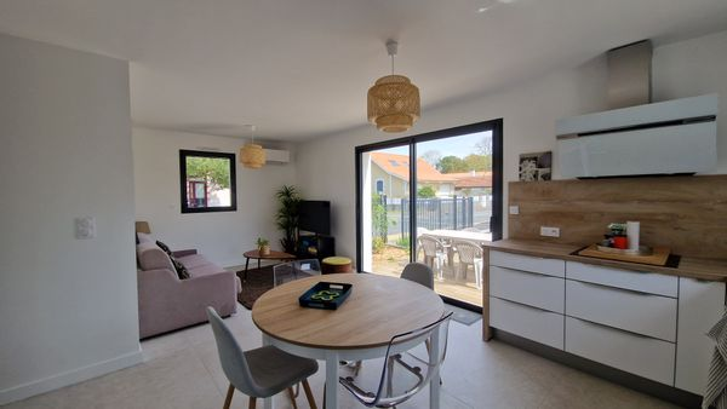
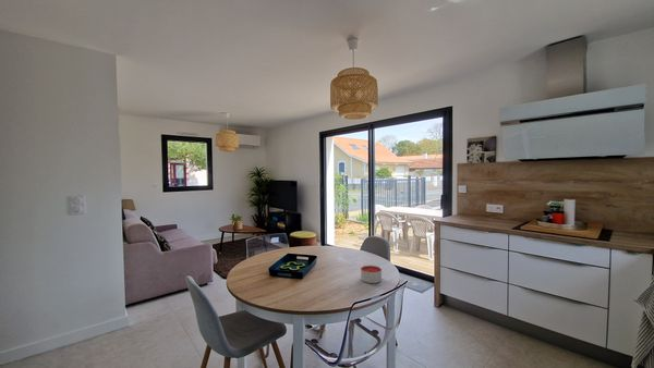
+ candle [360,265,383,284]
